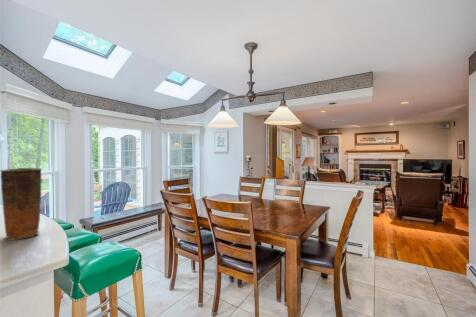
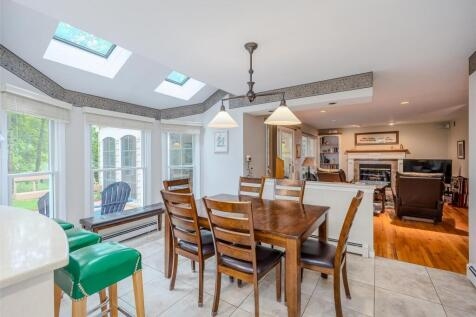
- vase [0,167,43,241]
